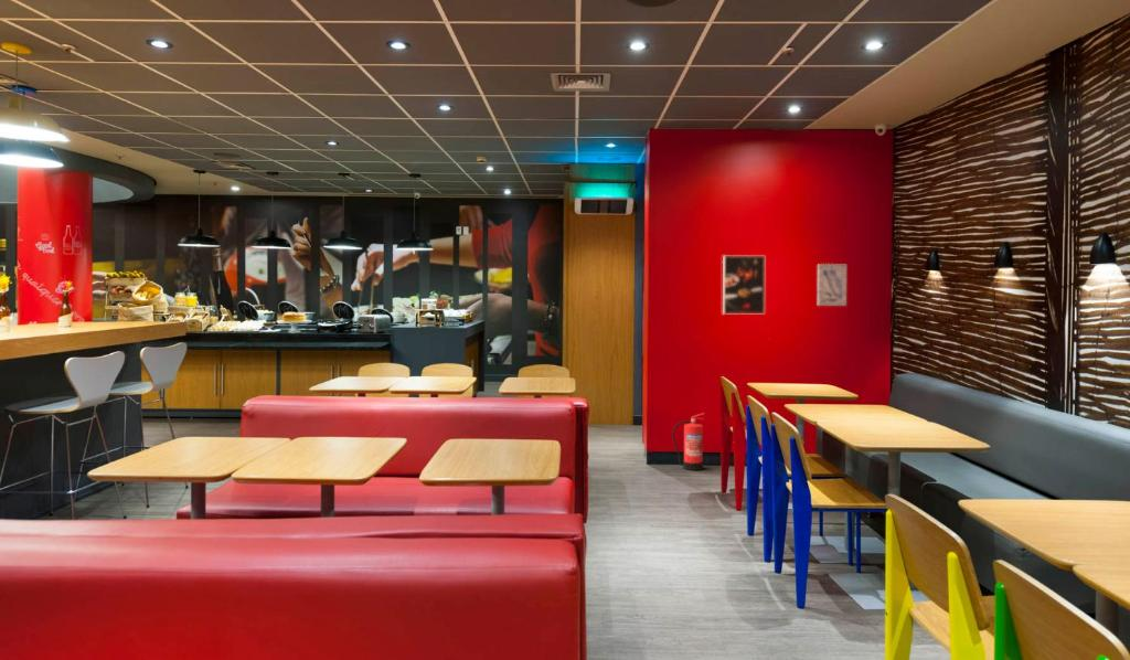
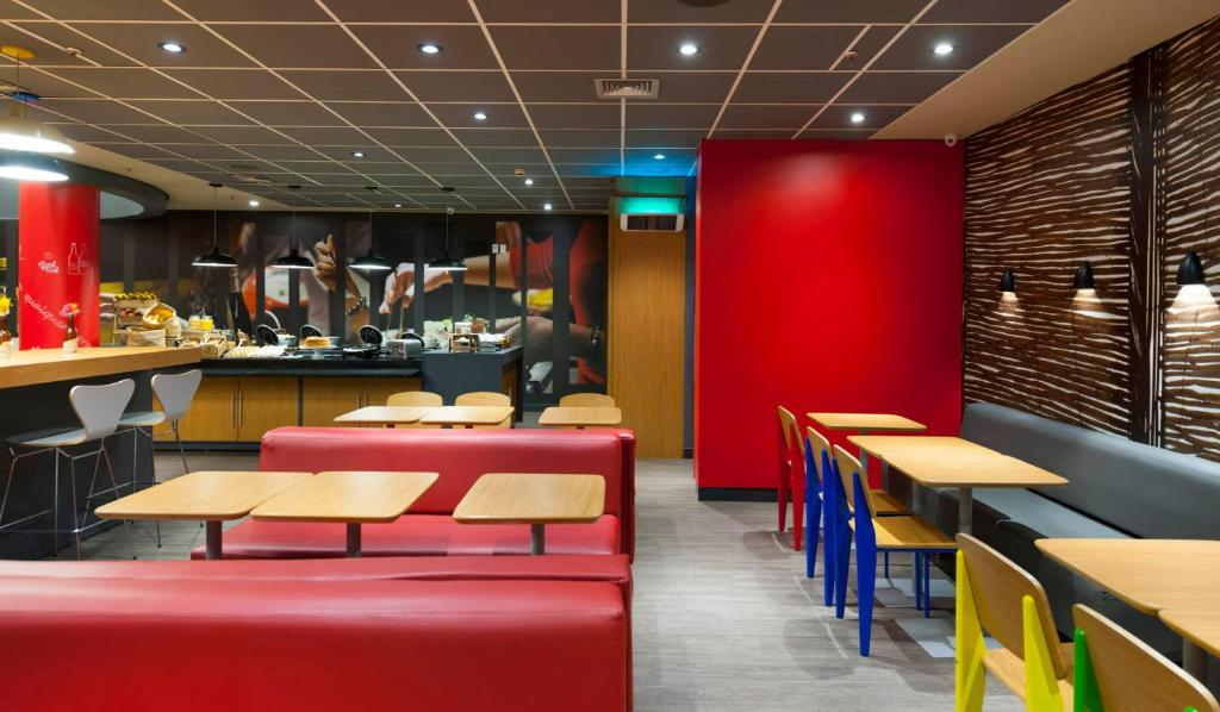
- fire extinguisher [671,412,705,471]
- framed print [722,255,766,315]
- wall art [817,263,848,307]
